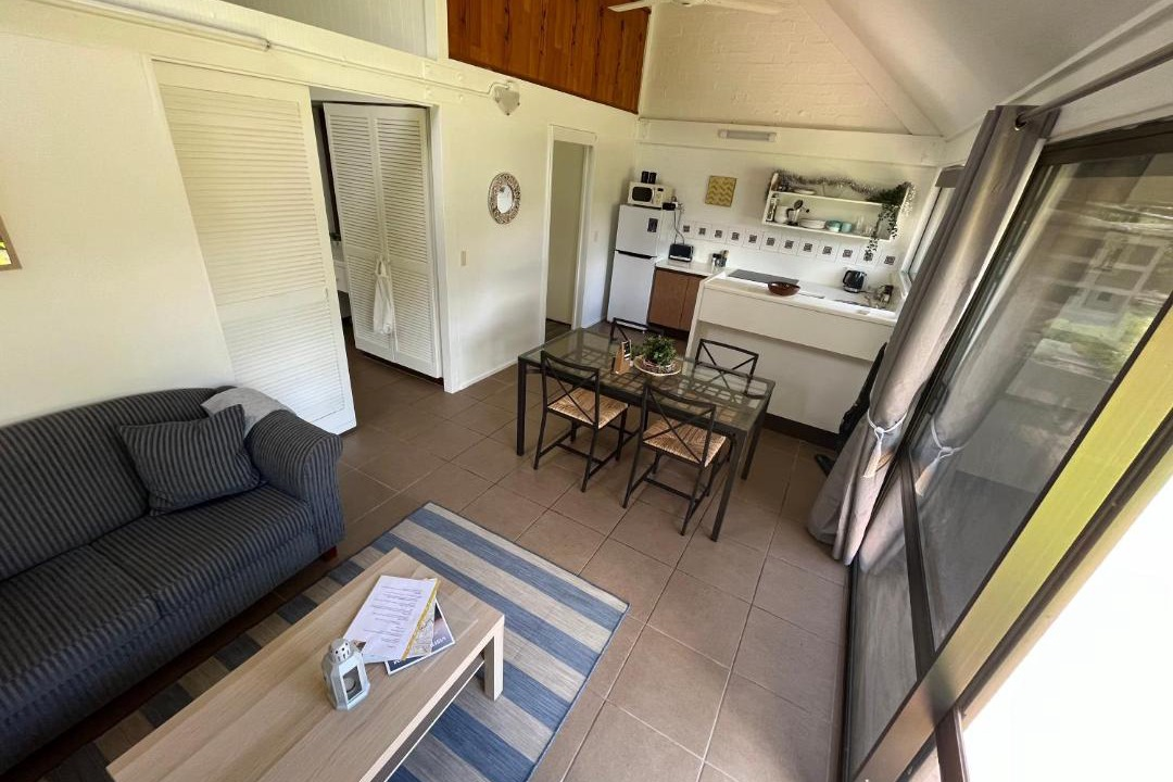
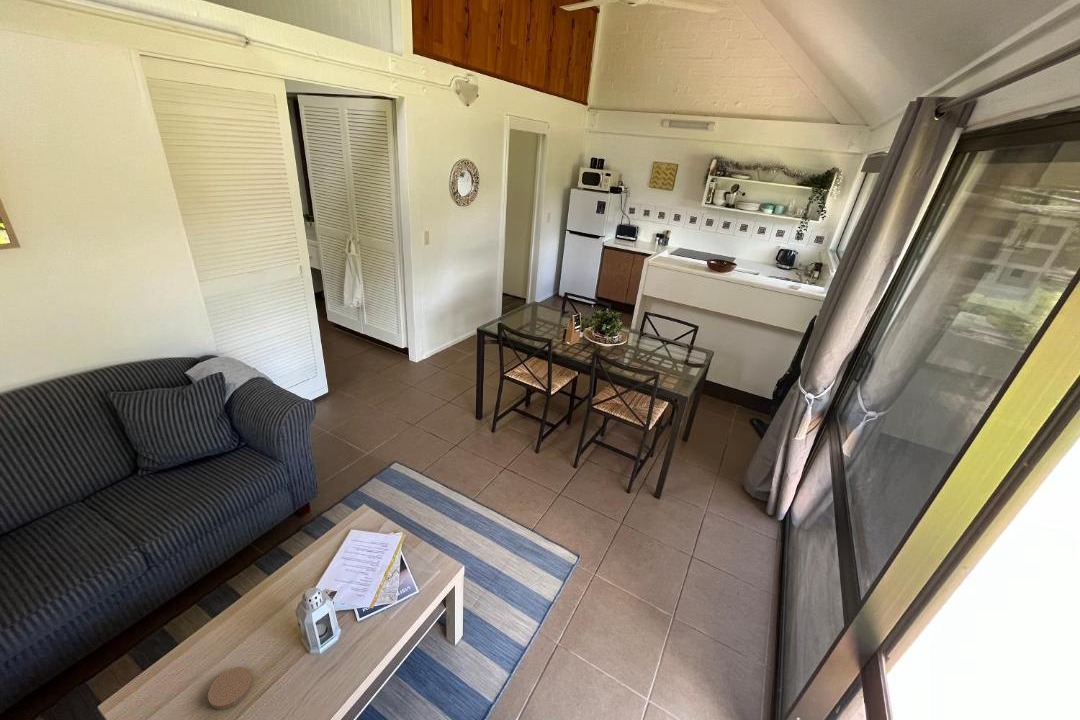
+ coaster [207,666,254,710]
